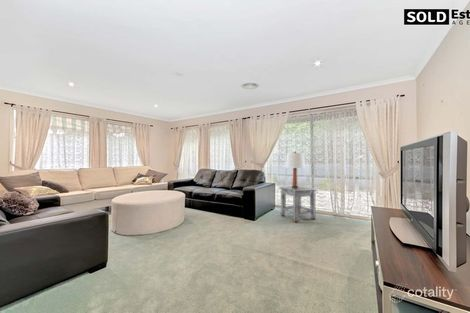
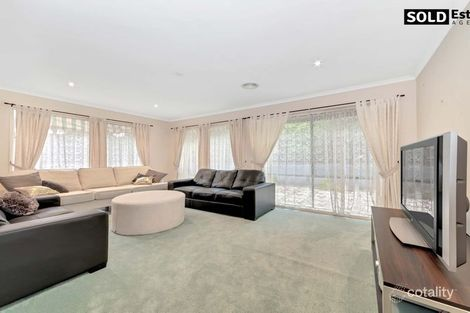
- stool [278,184,318,223]
- lamp [285,151,306,188]
